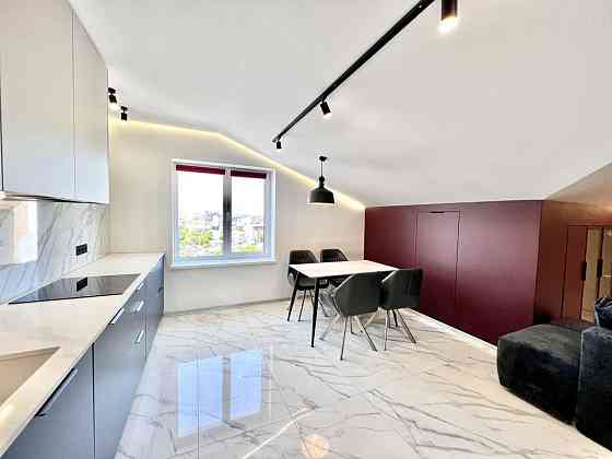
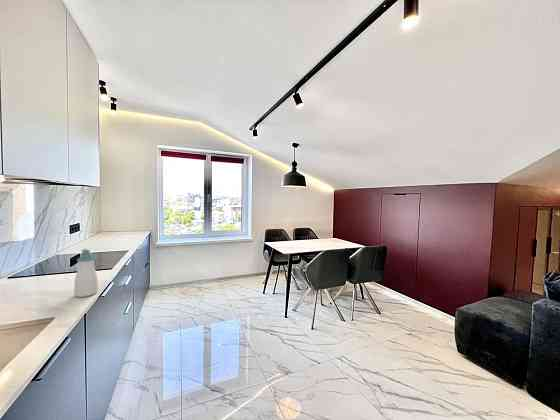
+ soap bottle [73,248,99,298]
